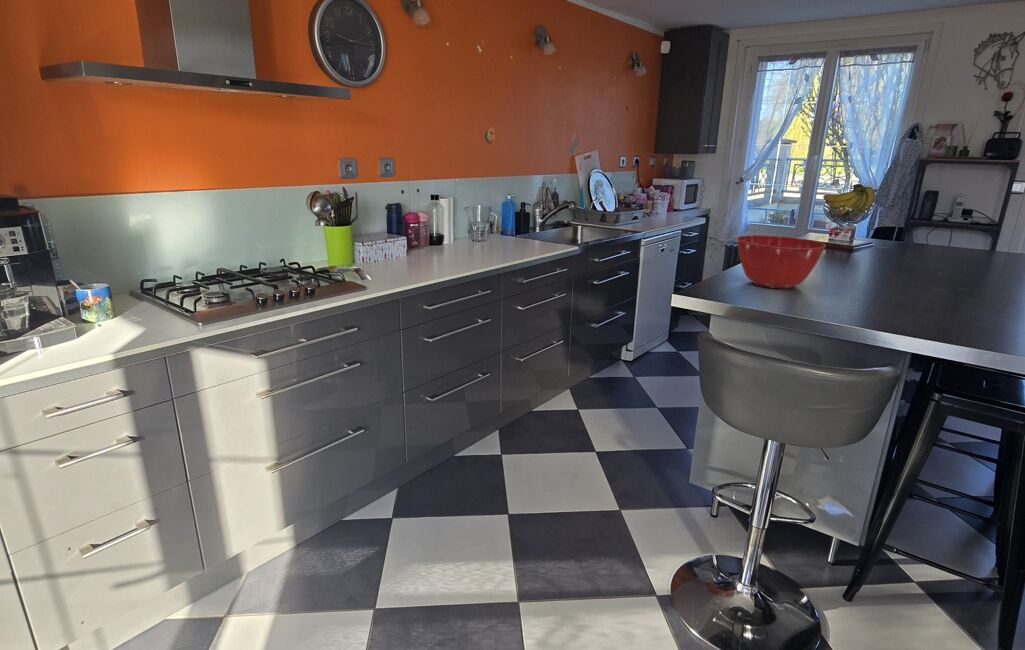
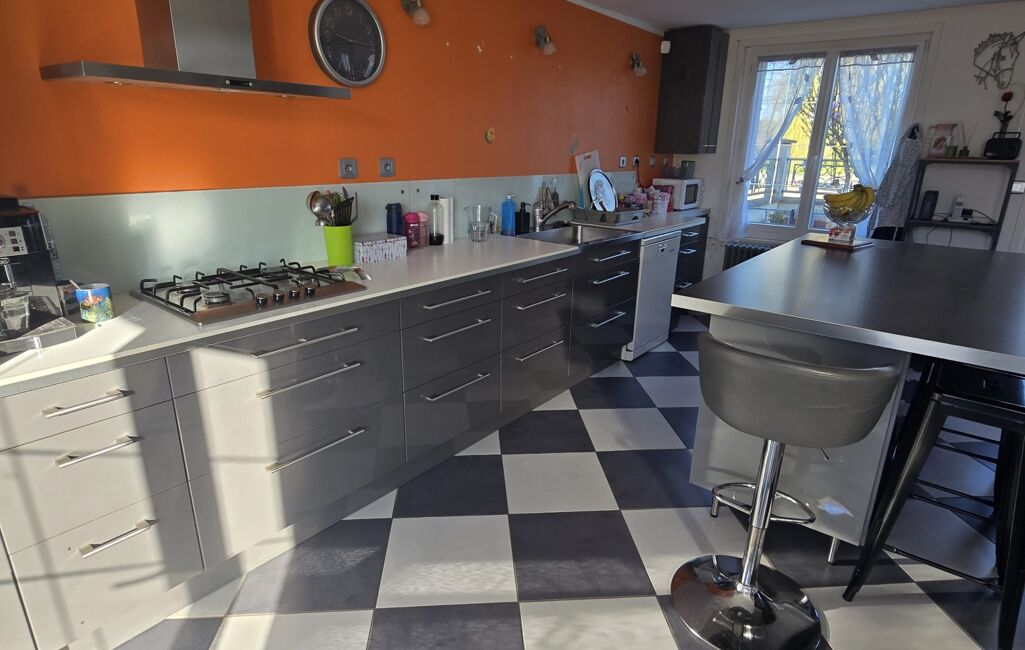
- mixing bowl [735,234,827,289]
